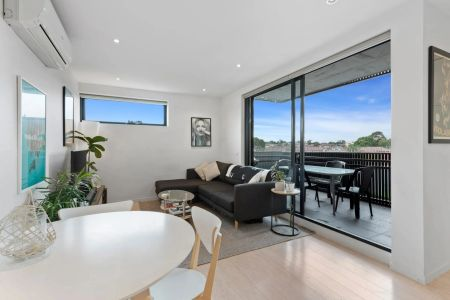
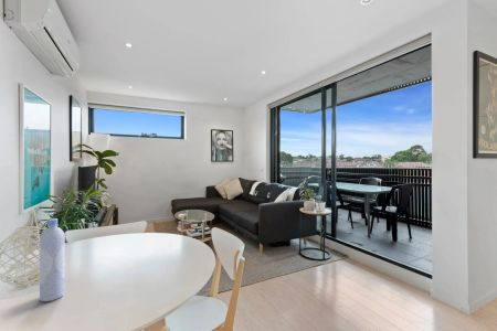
+ bottle [39,217,66,302]
